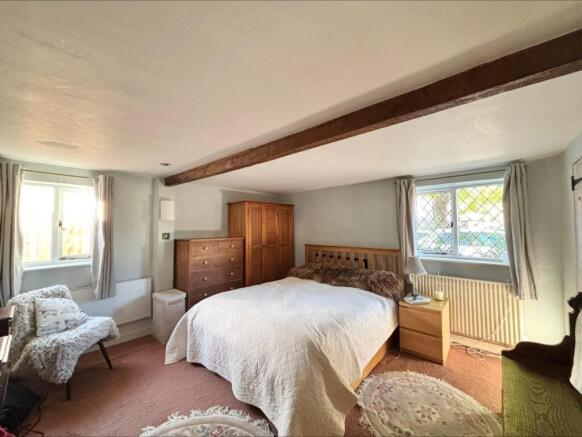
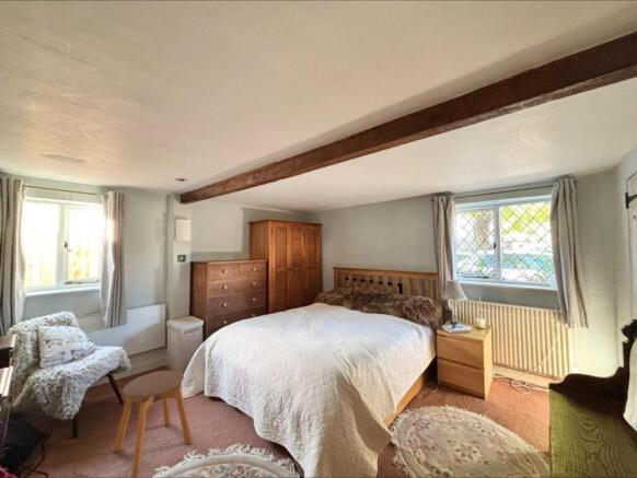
+ stool [112,370,194,478]
